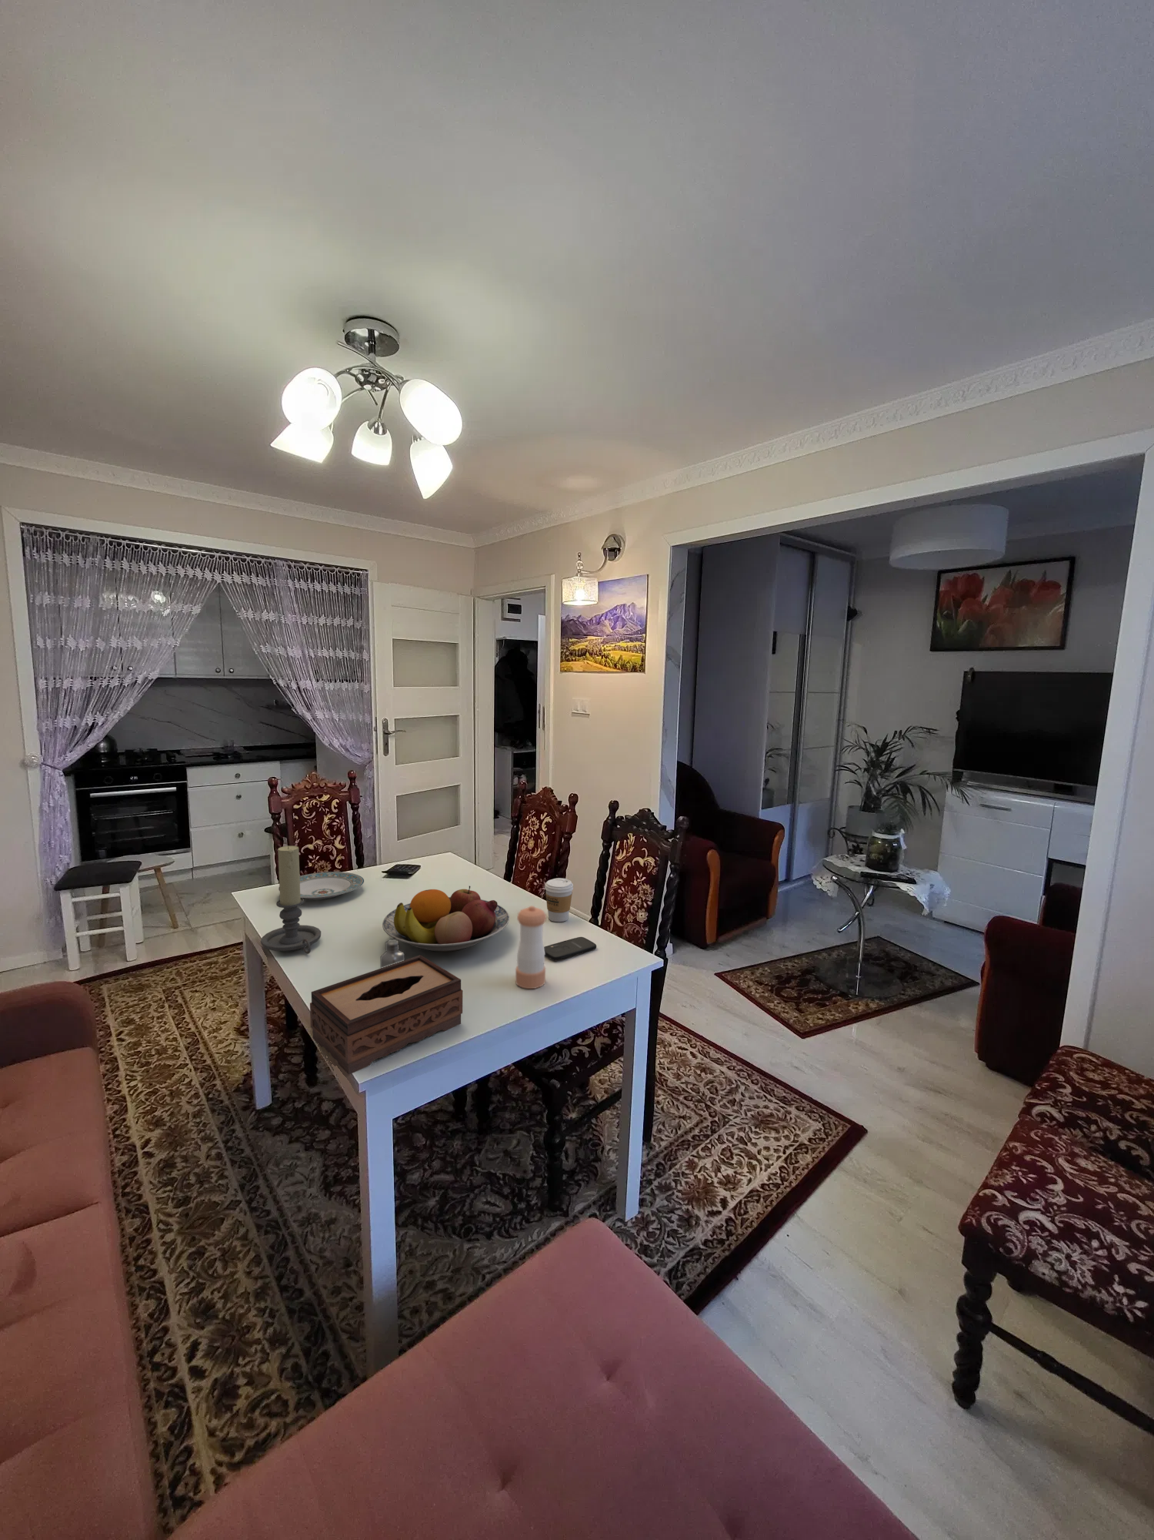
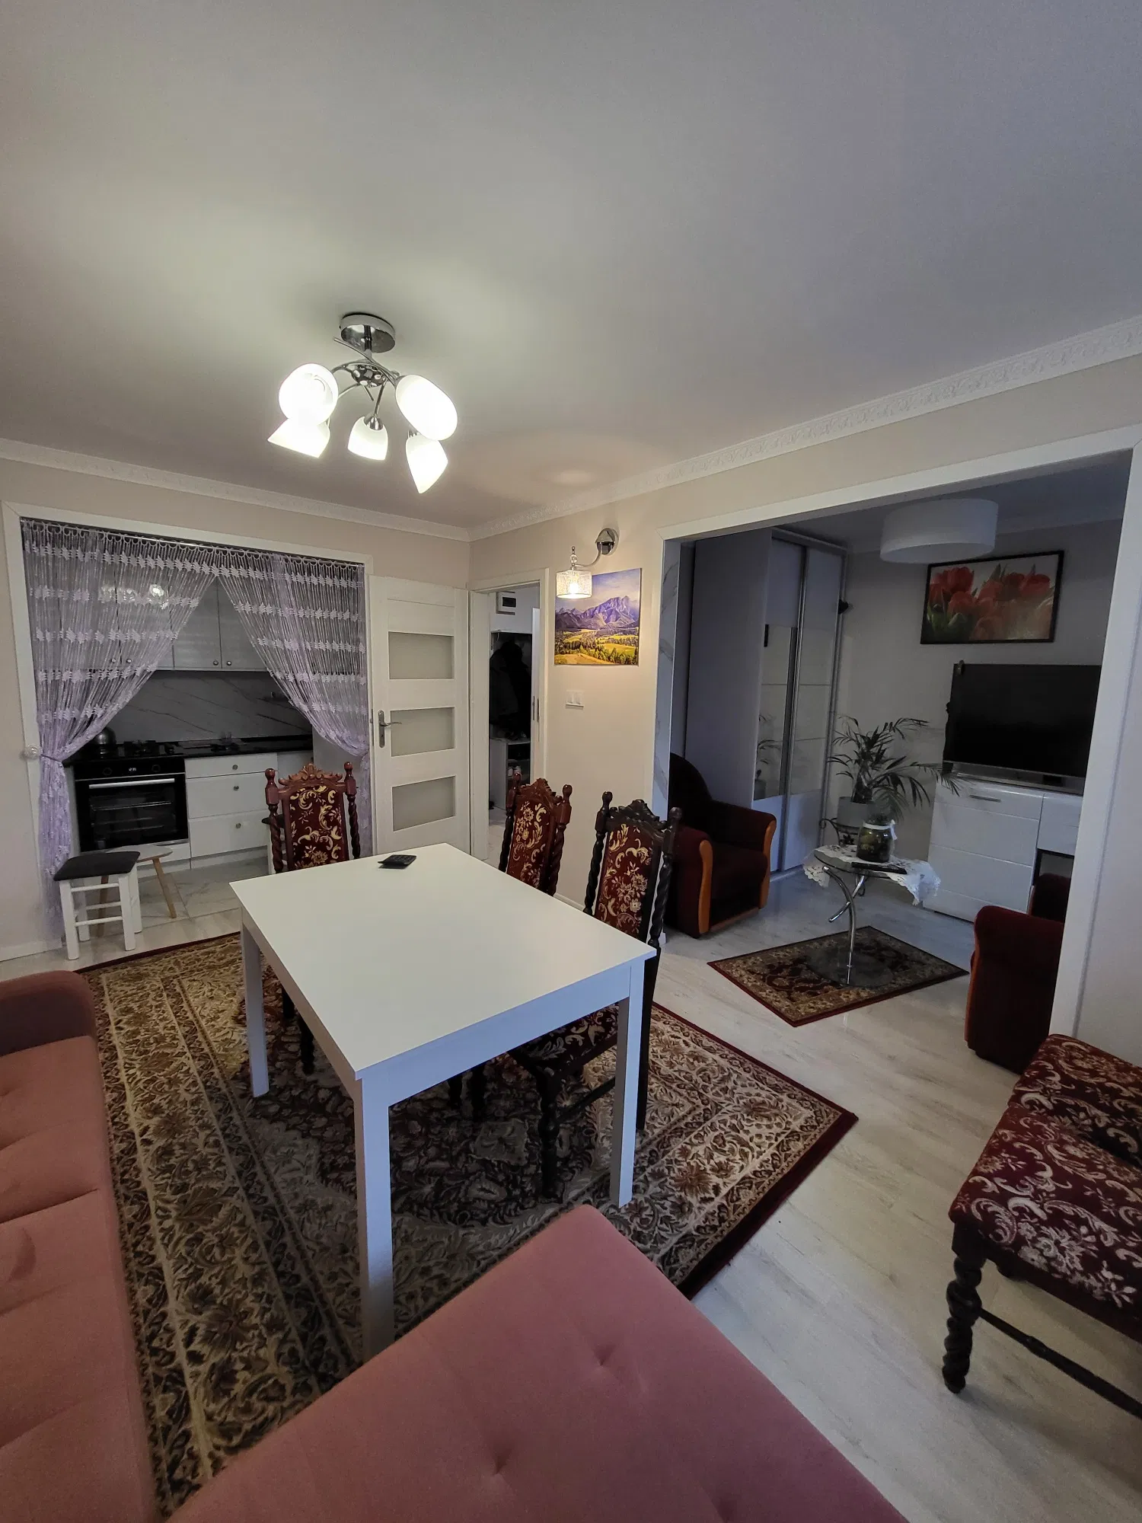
- coffee cup [544,877,573,923]
- fruit bowl [382,885,510,952]
- pepper shaker [515,905,547,989]
- saltshaker [379,939,405,969]
- candle holder [261,845,321,954]
- smartphone [544,936,598,960]
- tissue box [309,954,463,1074]
- plate [278,871,365,900]
